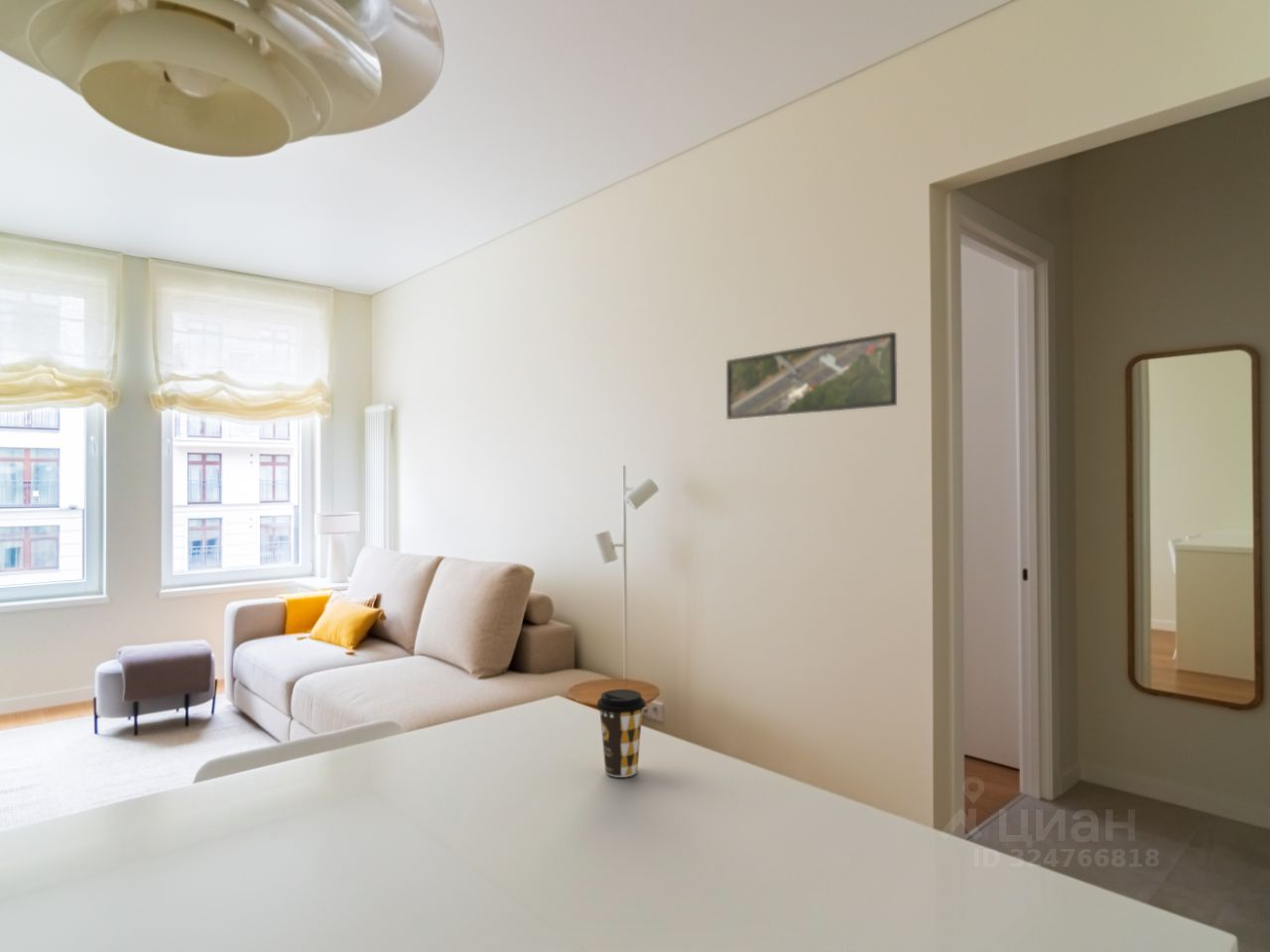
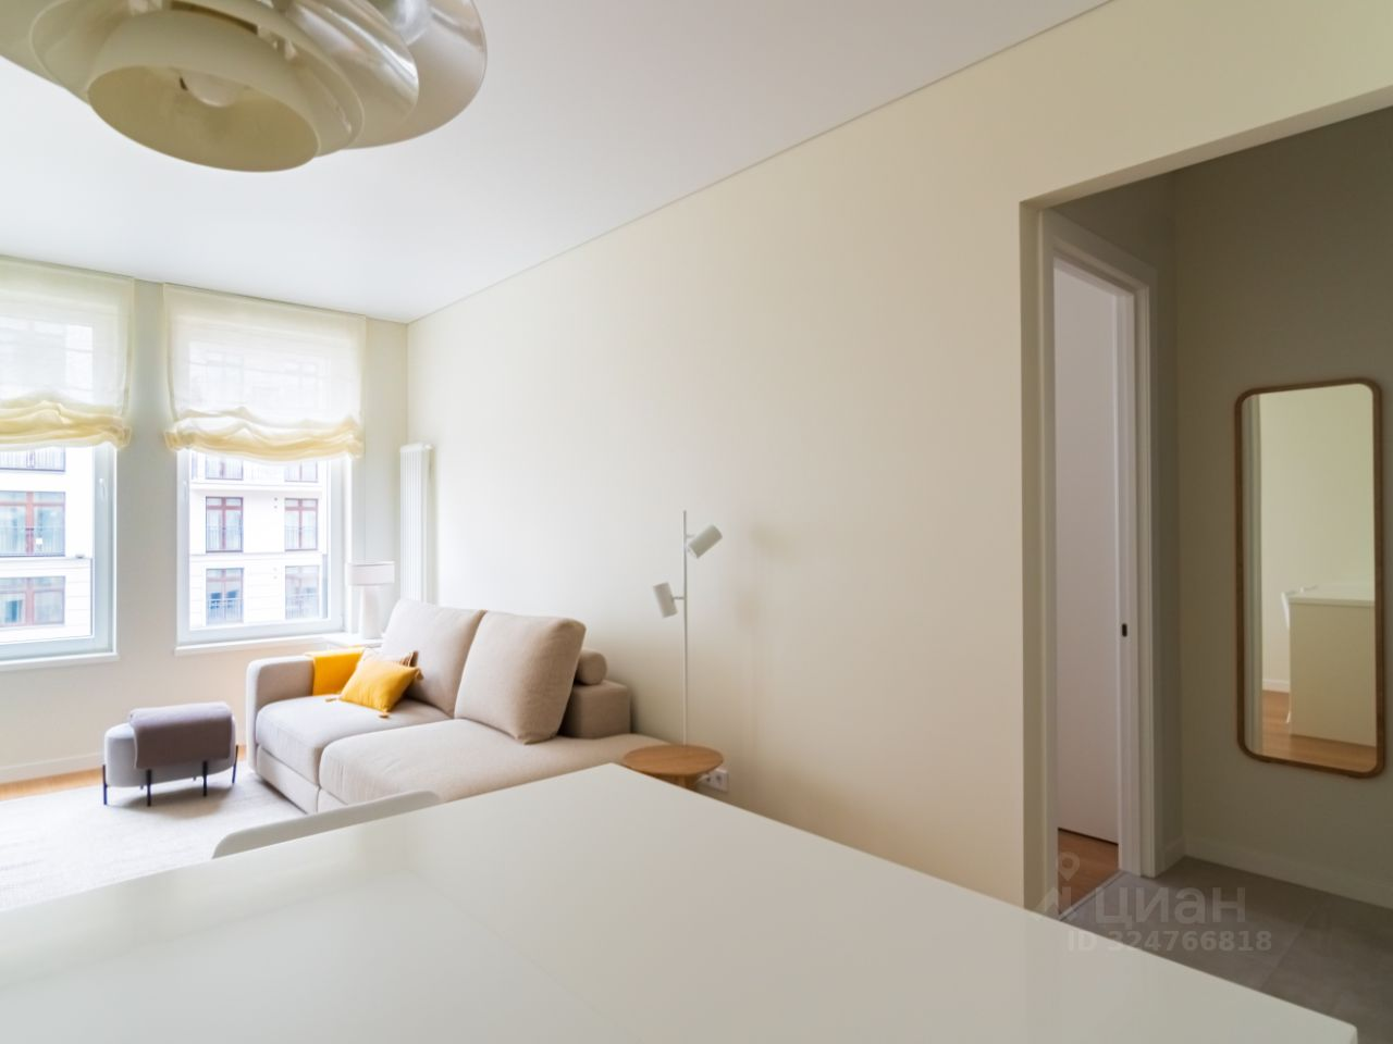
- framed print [725,331,898,421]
- coffee cup [595,688,647,778]
